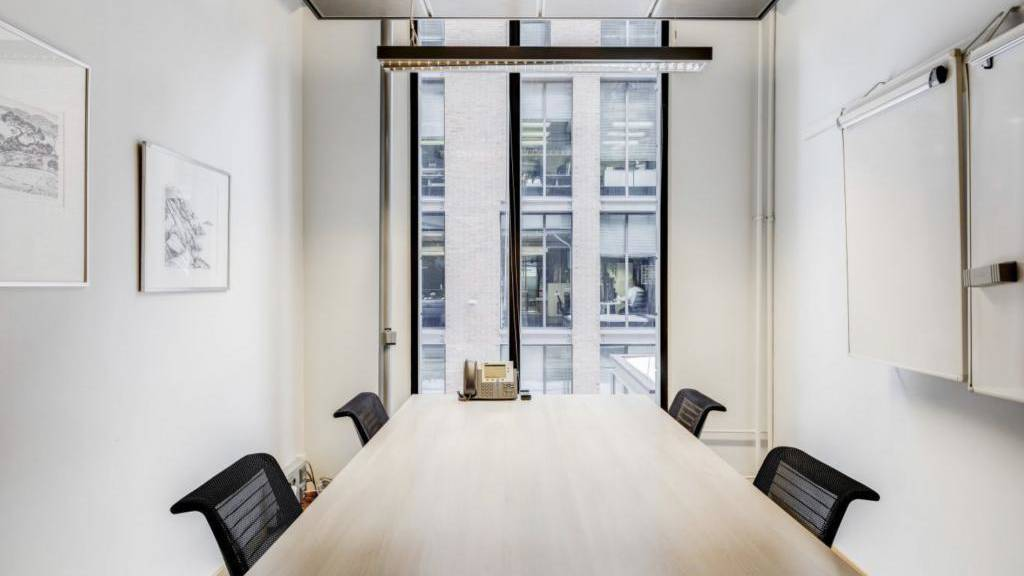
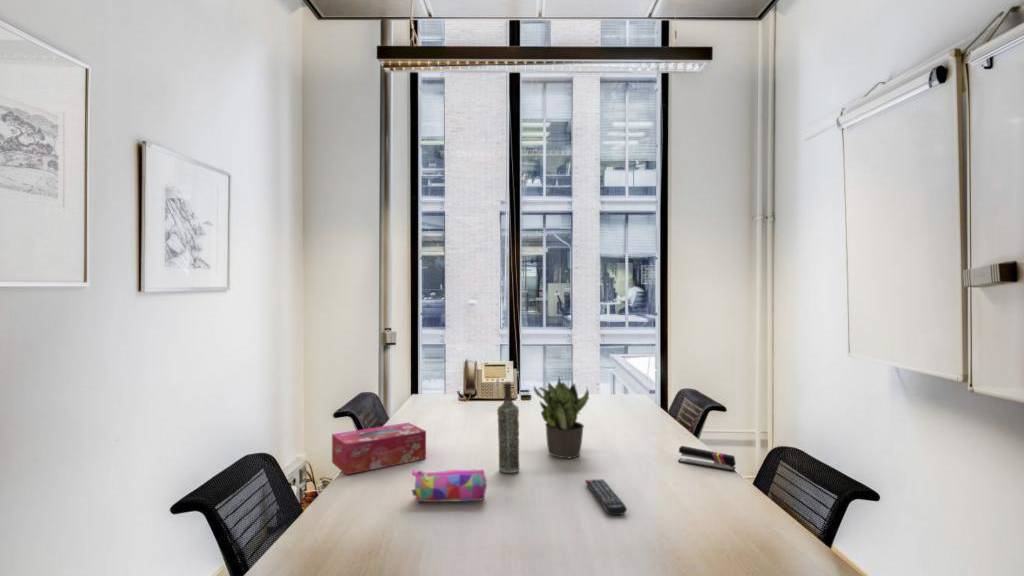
+ potted plant [533,376,590,459]
+ pencil case [411,468,488,503]
+ remote control [584,478,628,516]
+ tissue box [331,422,427,476]
+ bottle [496,381,521,474]
+ stapler [677,445,737,472]
